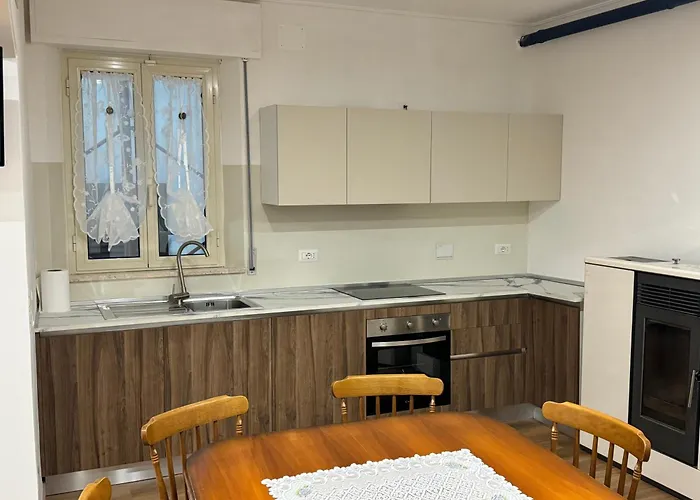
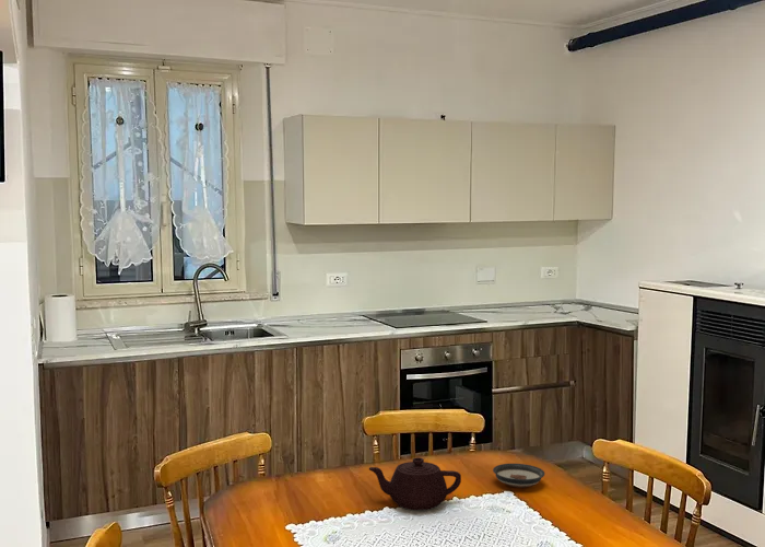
+ saucer [492,463,545,488]
+ teapot [368,456,462,511]
